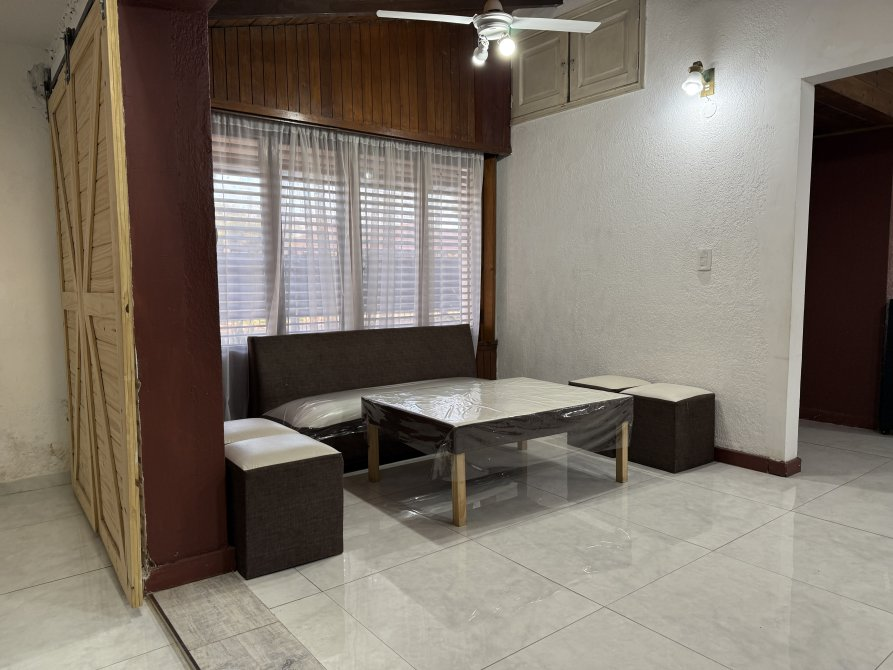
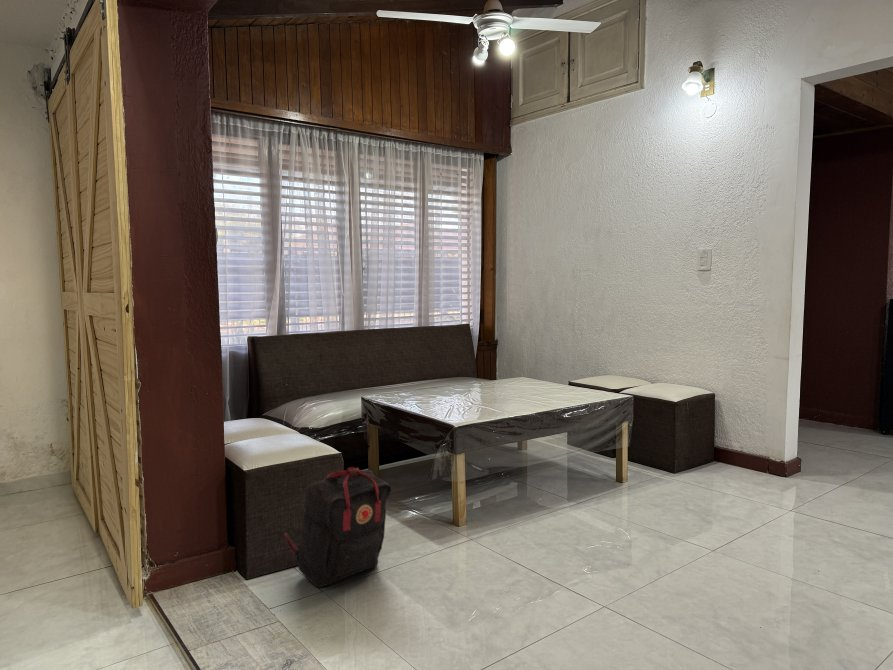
+ backpack [283,466,393,589]
